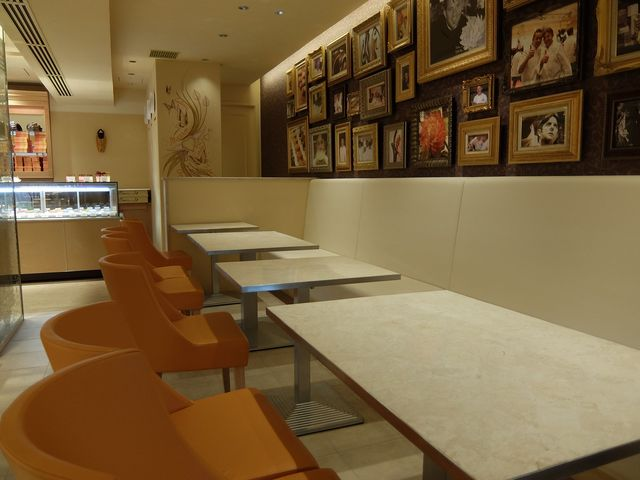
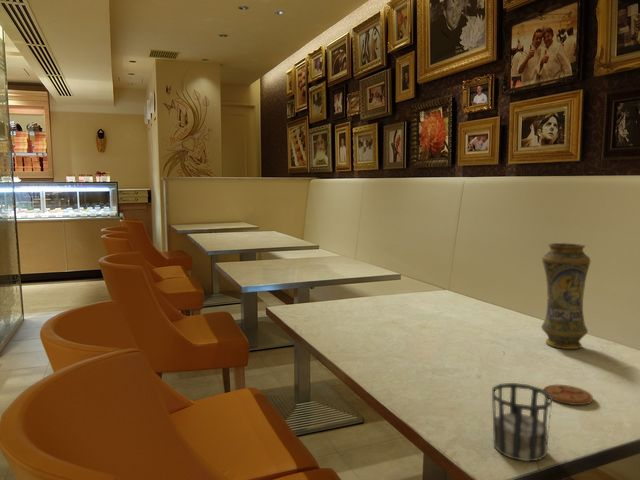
+ coaster [543,384,594,406]
+ cup [491,382,553,462]
+ vase [540,242,591,350]
